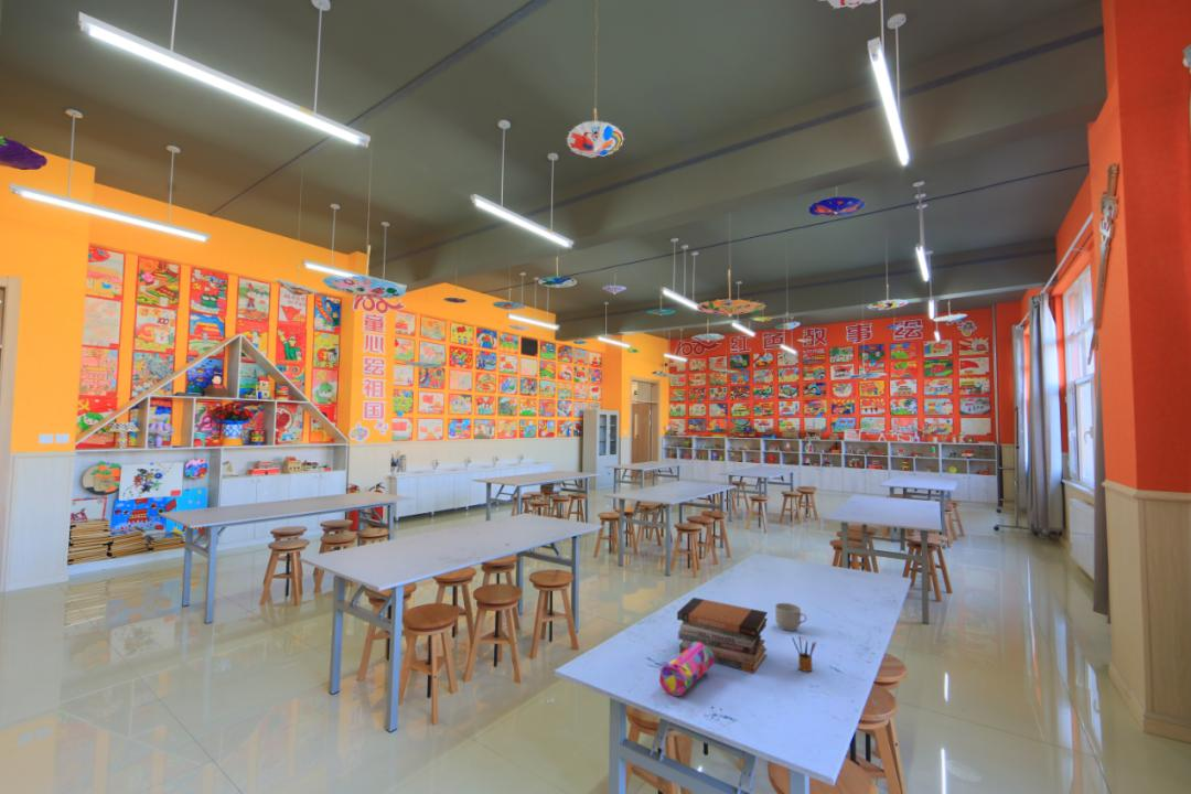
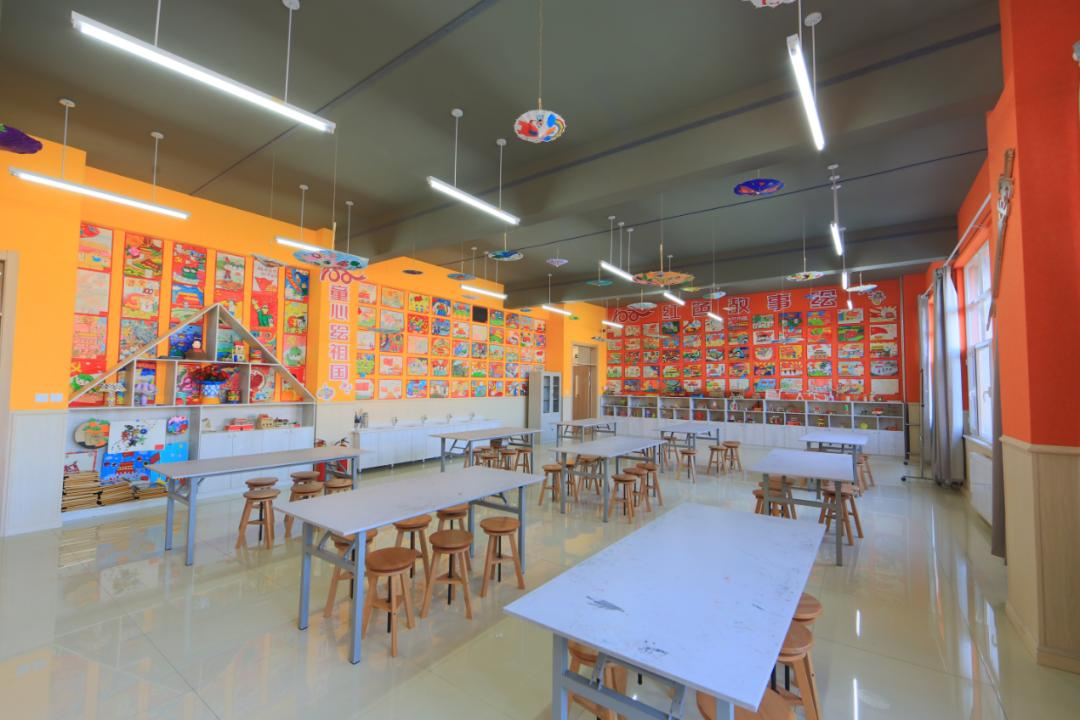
- mug [774,602,808,632]
- pencil box [791,636,817,673]
- book stack [676,597,769,675]
- pencil case [658,642,715,697]
